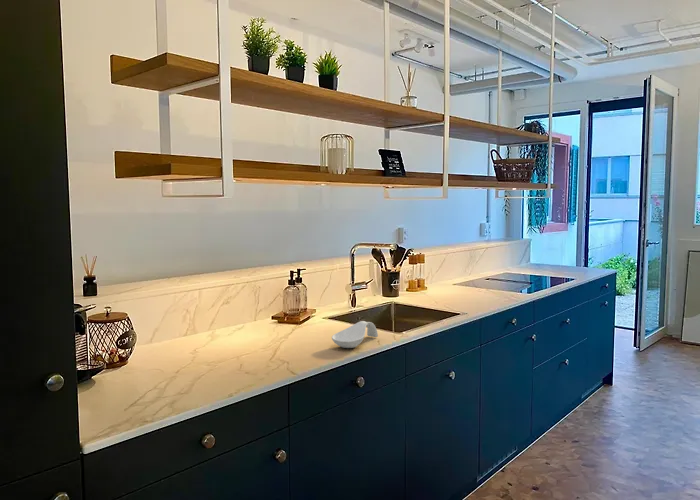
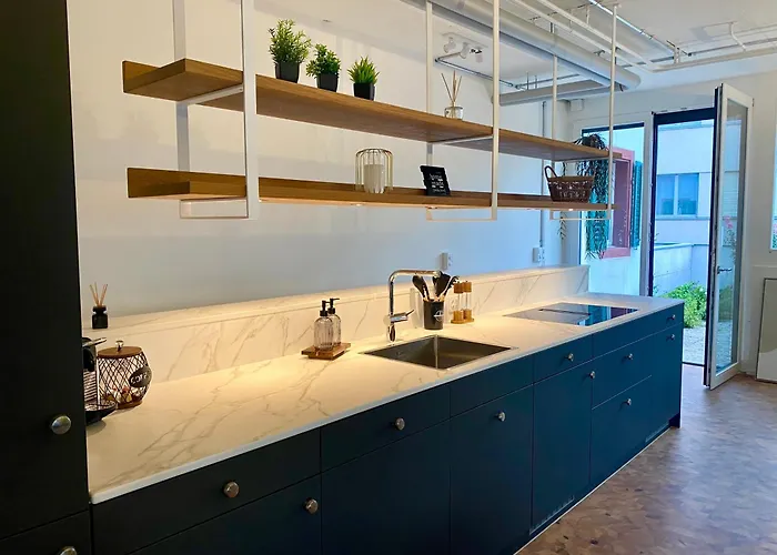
- spoon rest [331,320,379,349]
